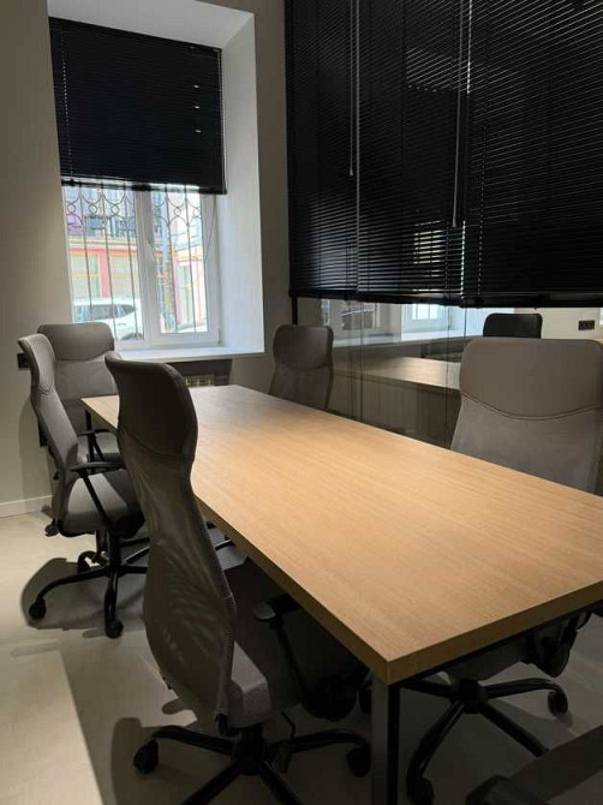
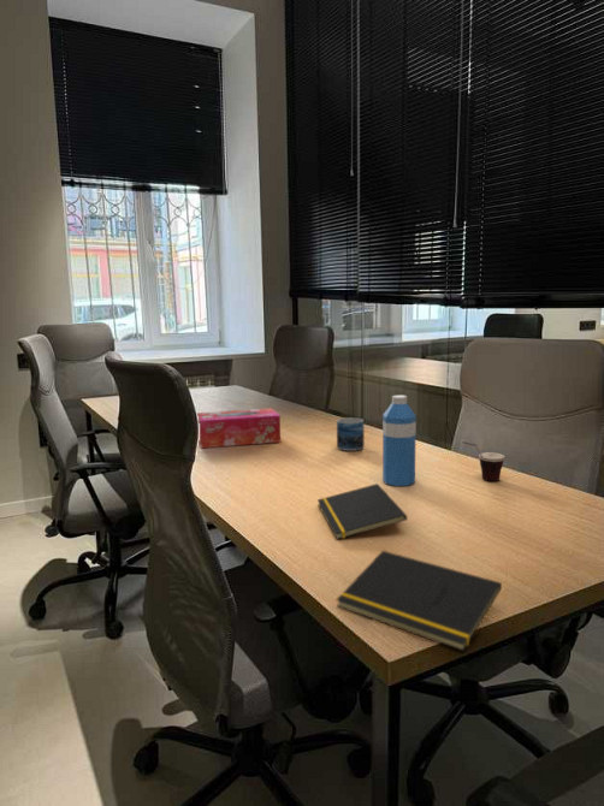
+ notepad [316,482,408,540]
+ mug [336,416,366,452]
+ cup [462,440,505,482]
+ tissue box [196,407,282,449]
+ notepad [336,550,503,652]
+ water bottle [381,395,418,487]
